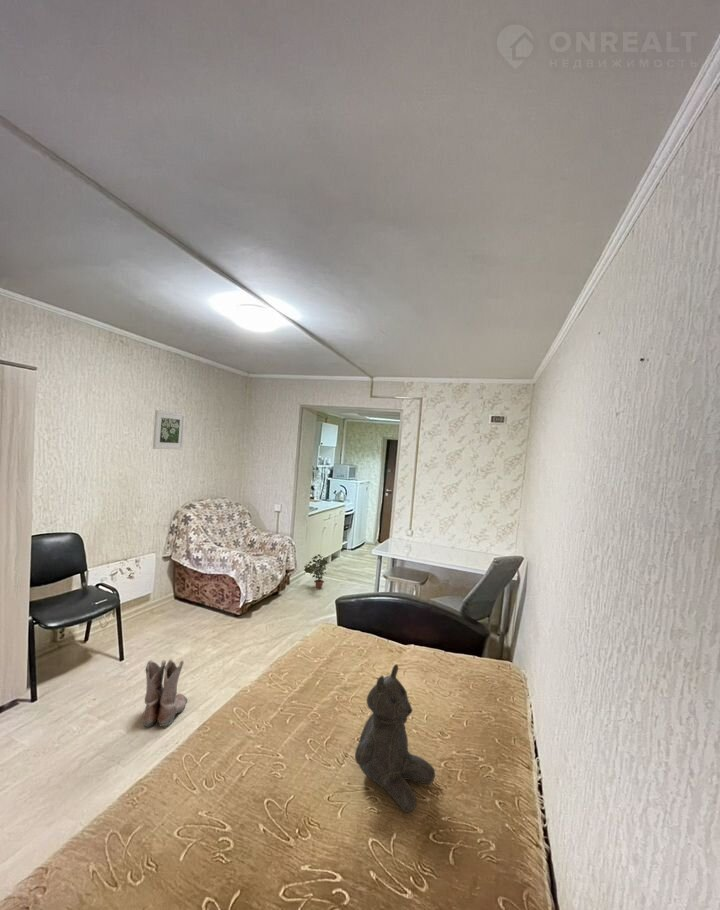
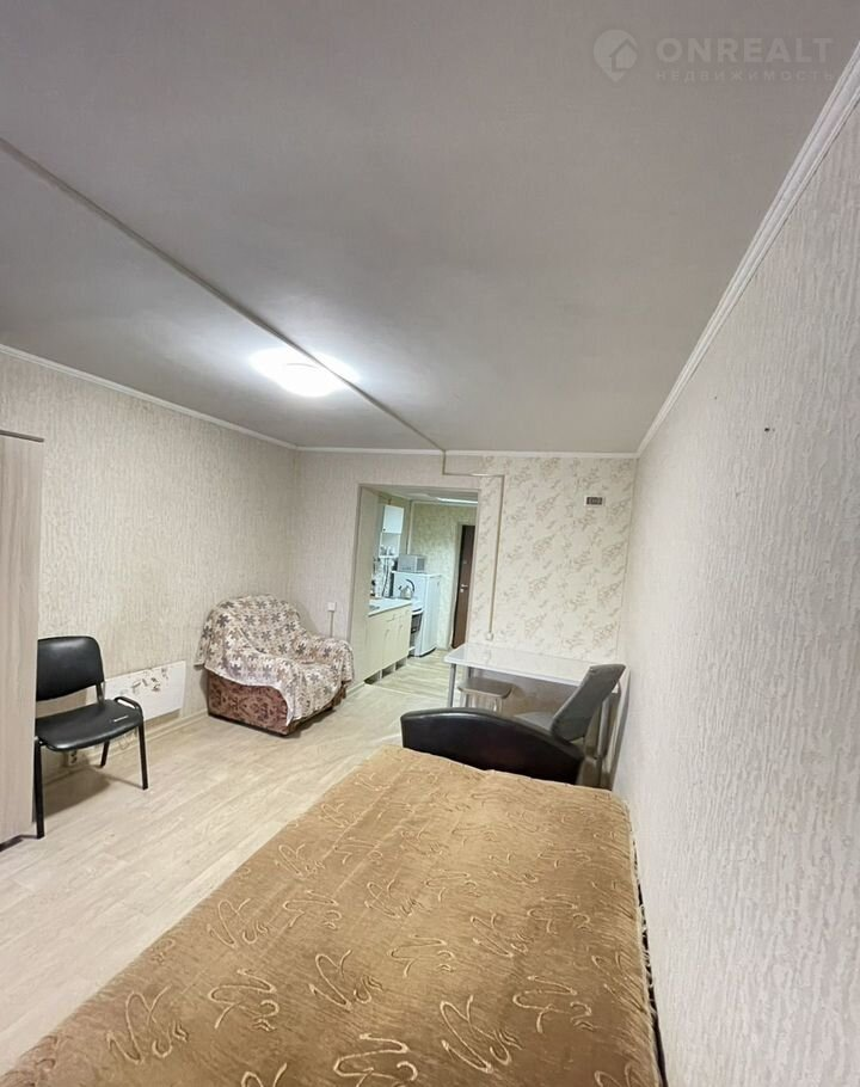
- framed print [152,409,186,450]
- potted plant [303,553,329,589]
- teddy bear [354,664,436,813]
- boots [142,658,189,728]
